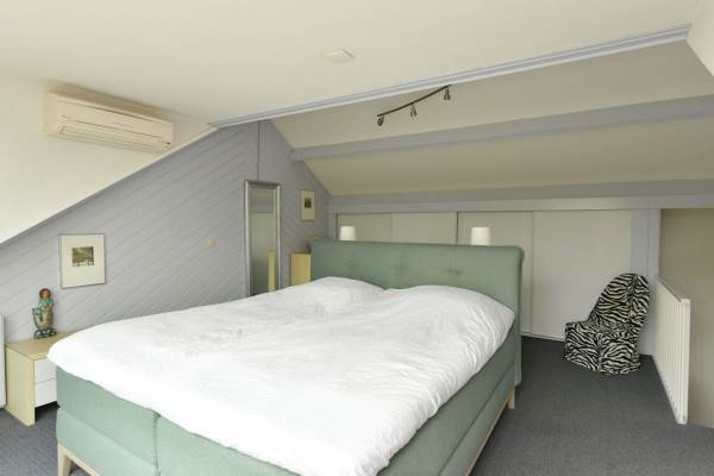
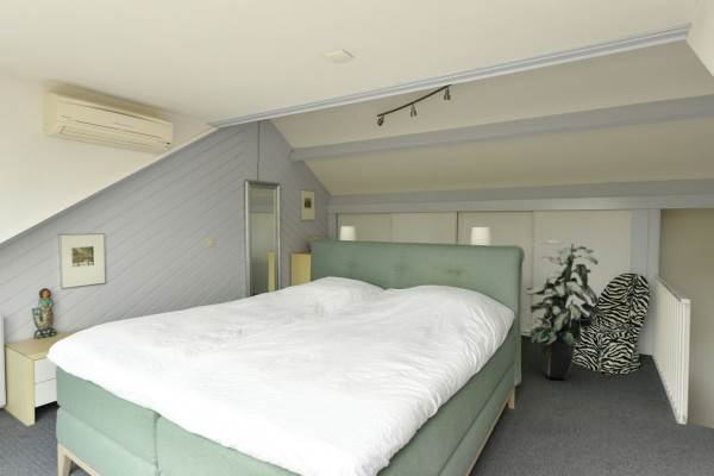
+ indoor plant [525,239,608,381]
